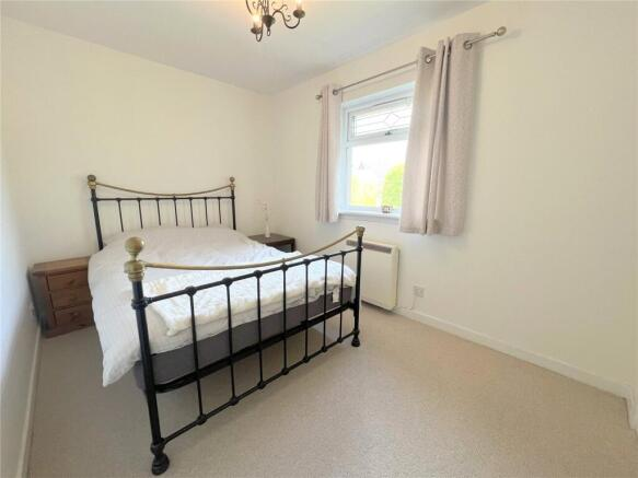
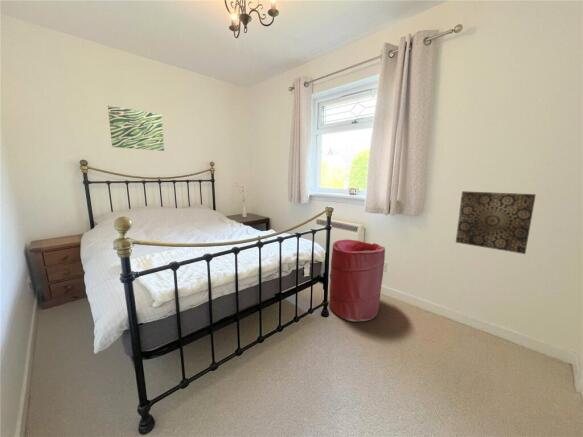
+ wall art [455,190,537,255]
+ laundry hamper [328,239,386,322]
+ wall art [107,105,165,152]
